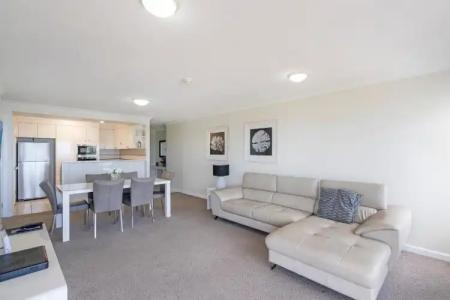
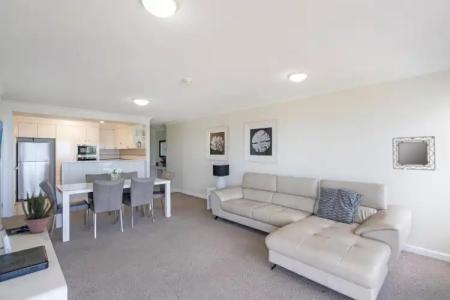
+ potted plant [20,189,57,235]
+ home mirror [392,135,436,171]
